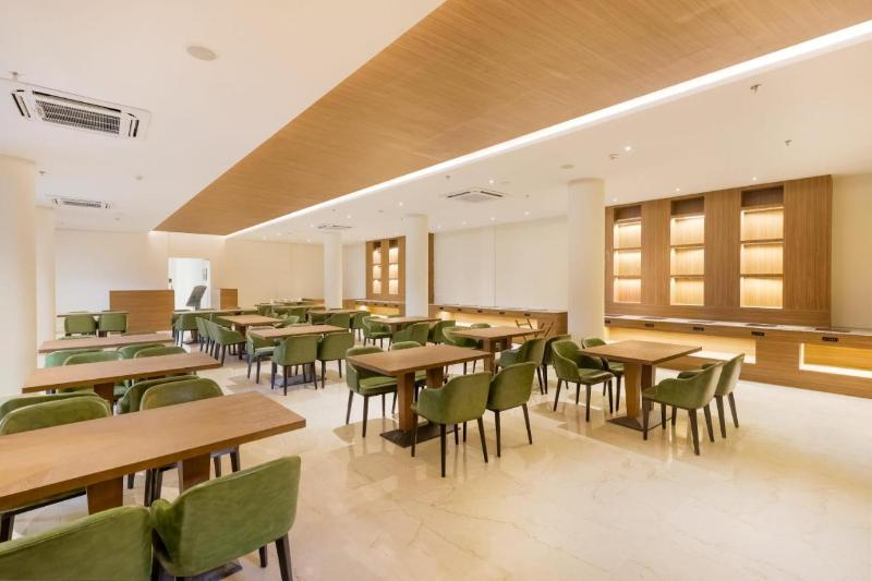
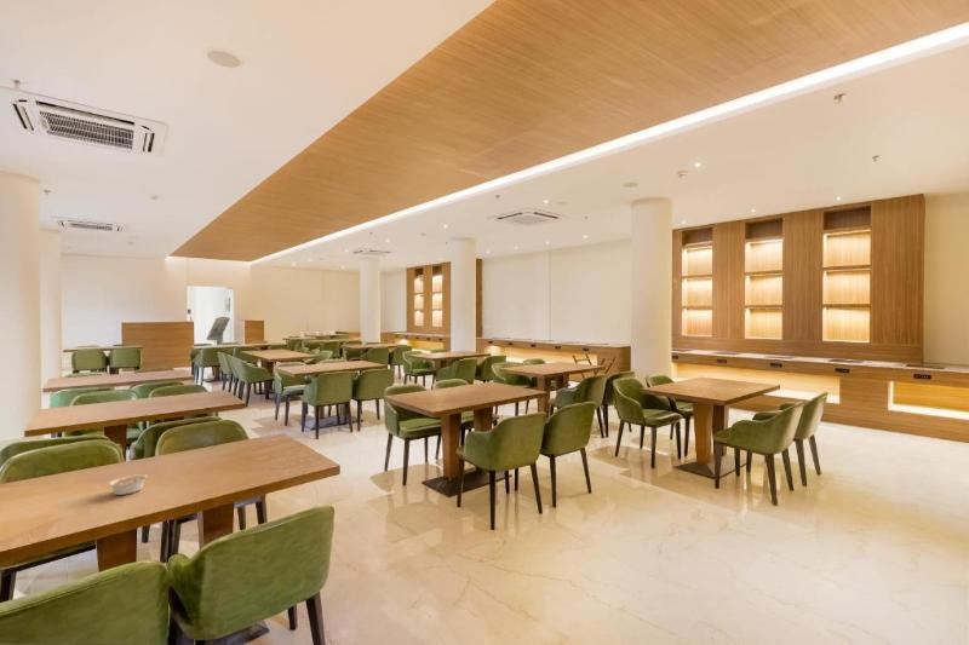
+ legume [107,473,150,496]
